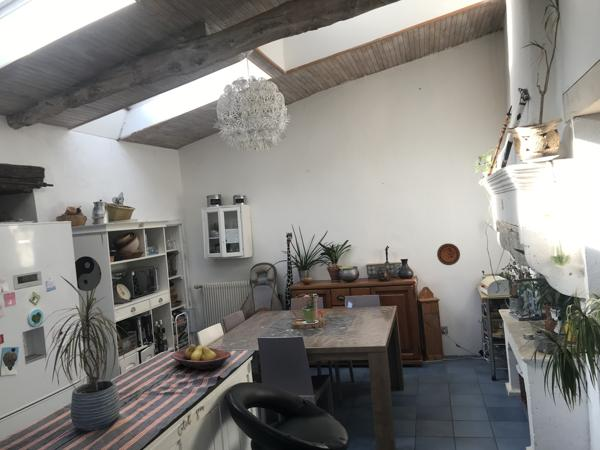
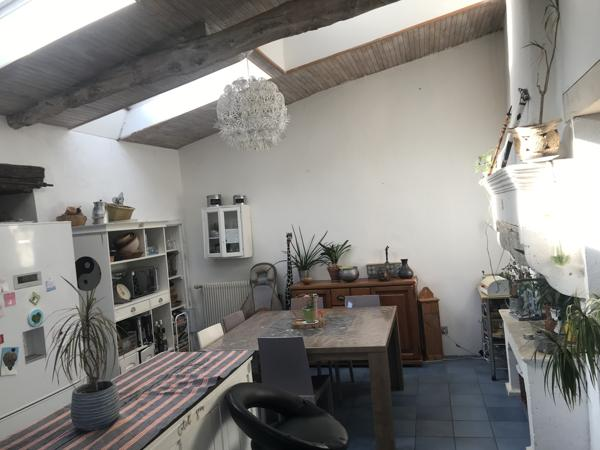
- decorative plate [436,243,461,266]
- fruit bowl [170,343,232,371]
